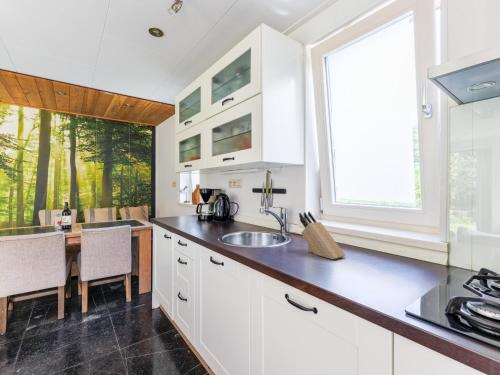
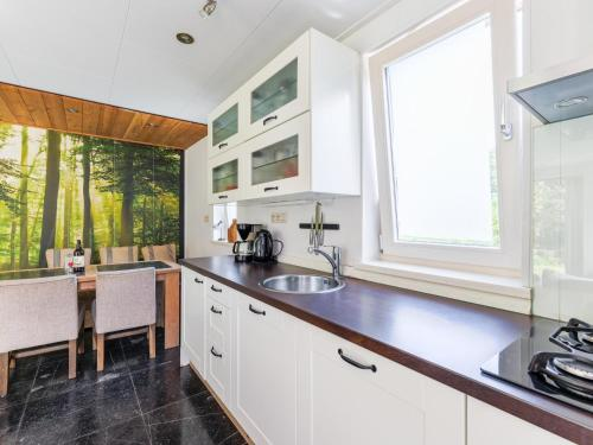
- knife block [298,211,347,260]
